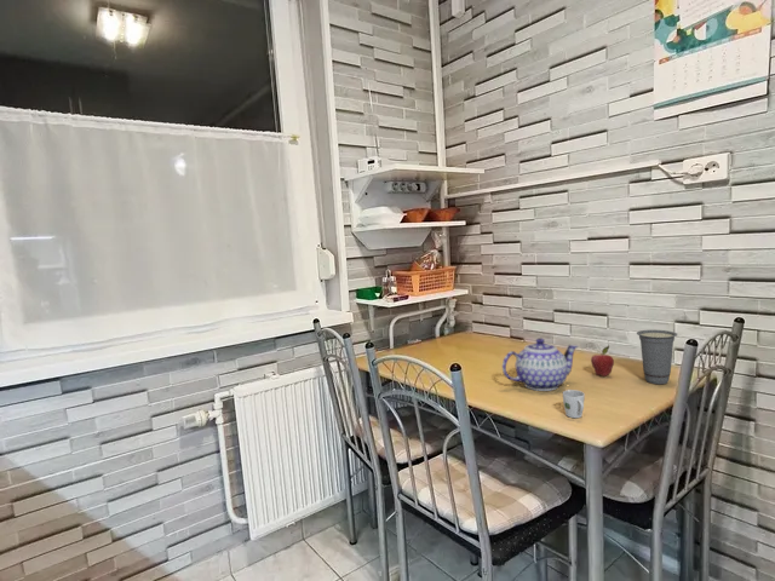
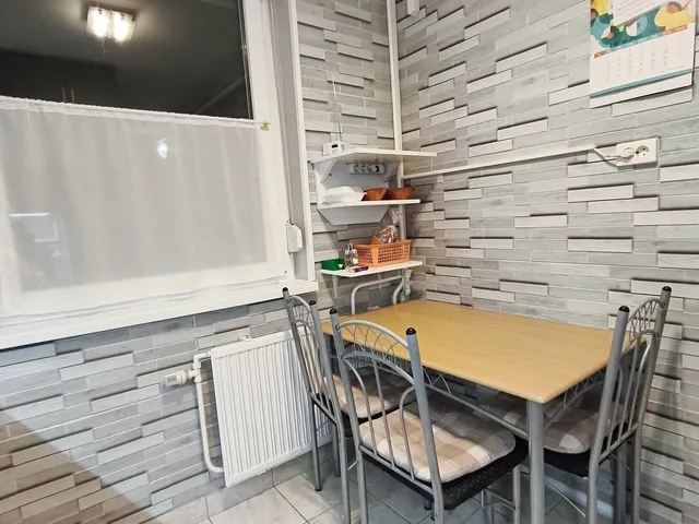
- fruit [590,344,615,378]
- cup [636,329,678,385]
- cup [562,389,586,419]
- teapot [501,336,579,392]
